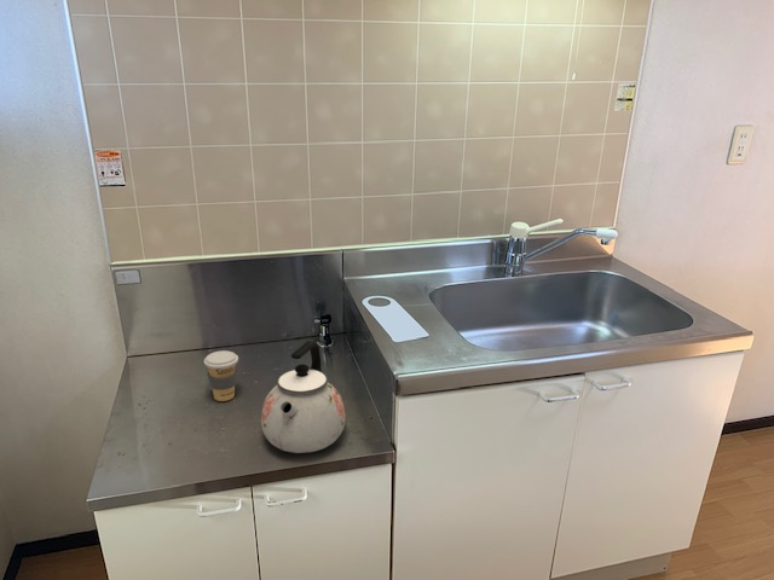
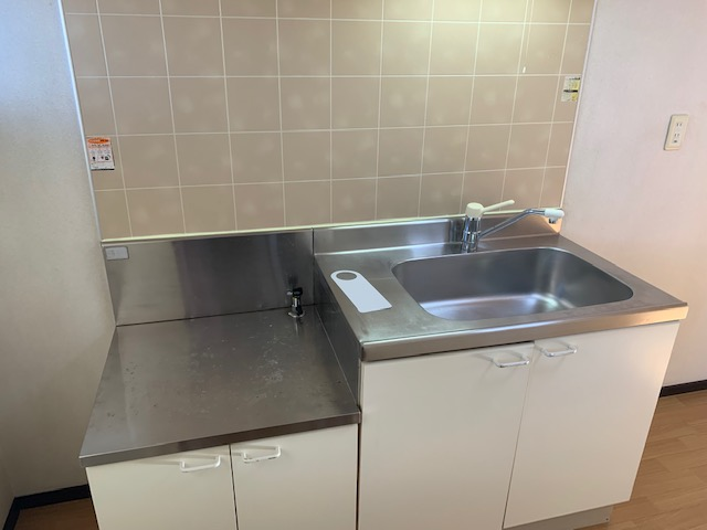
- coffee cup [203,349,239,402]
- kettle [260,340,346,454]
